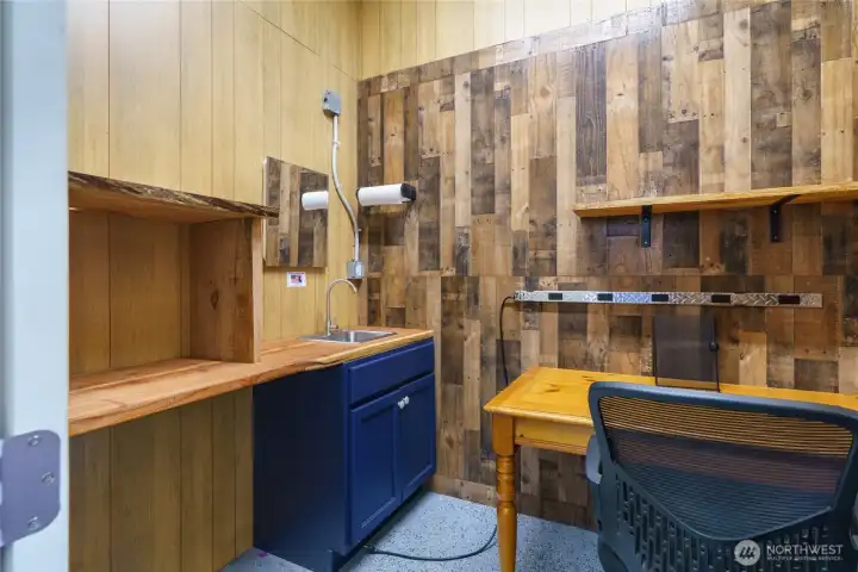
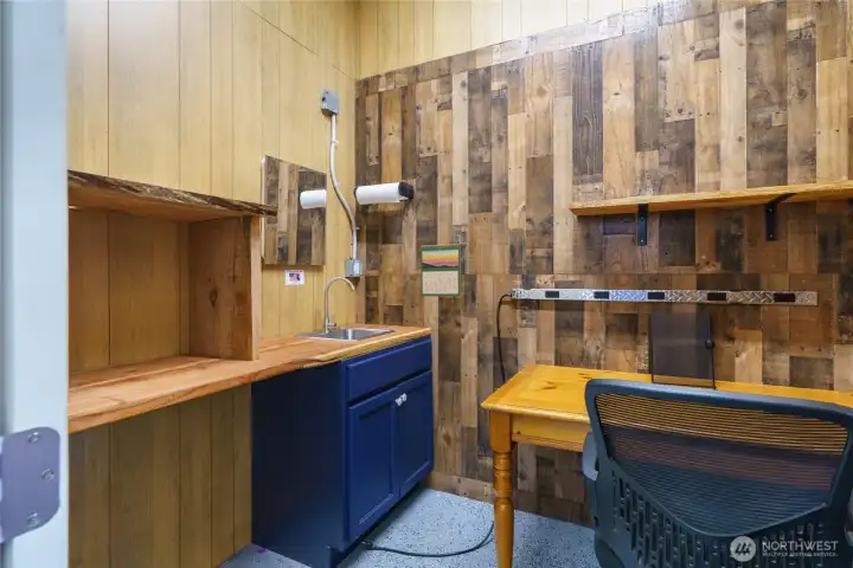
+ calendar [419,243,462,297]
